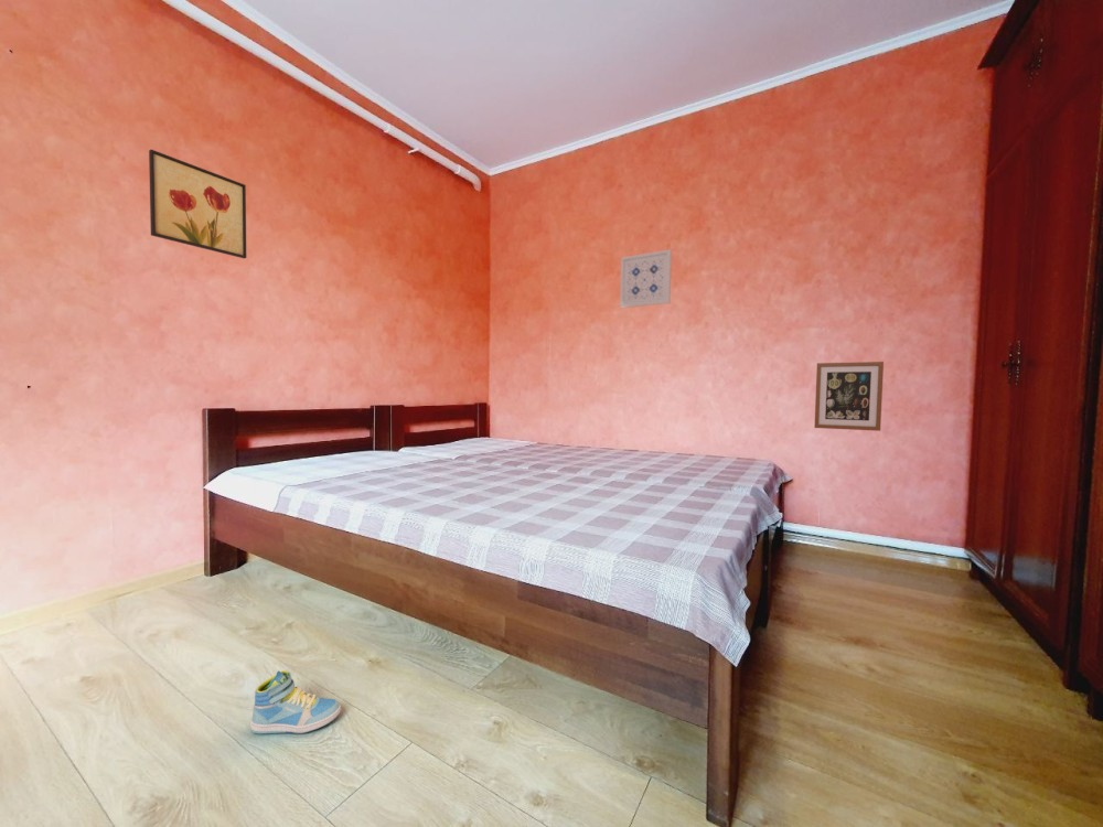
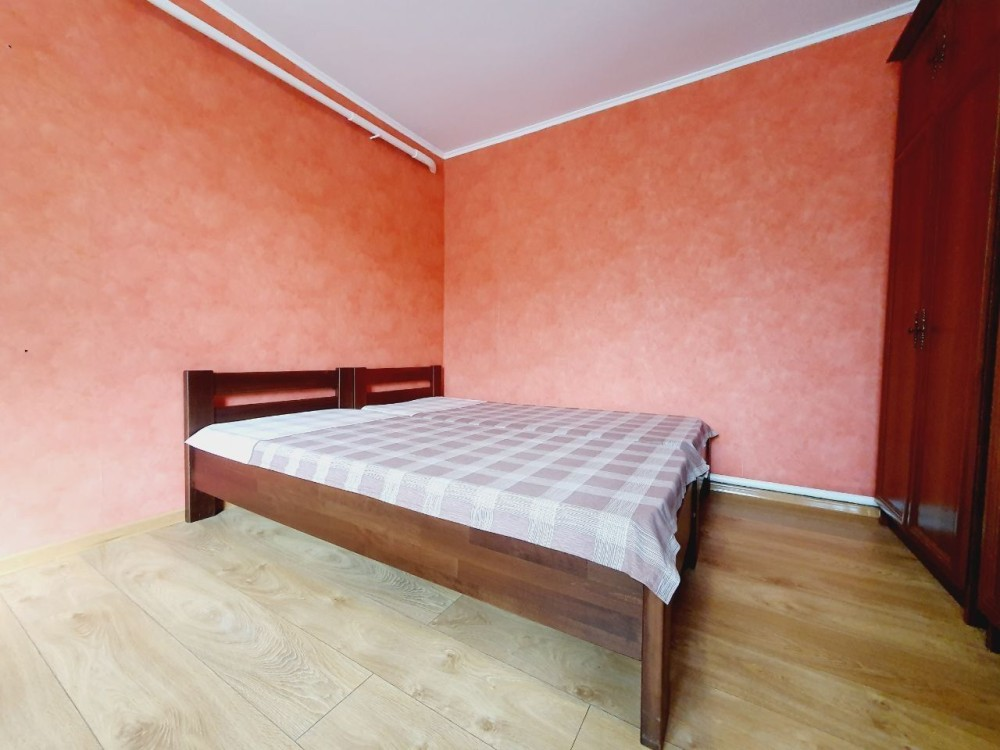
- wall art [148,149,247,260]
- sneaker [249,669,342,735]
- wall art [619,248,673,309]
- wall art [813,361,885,432]
